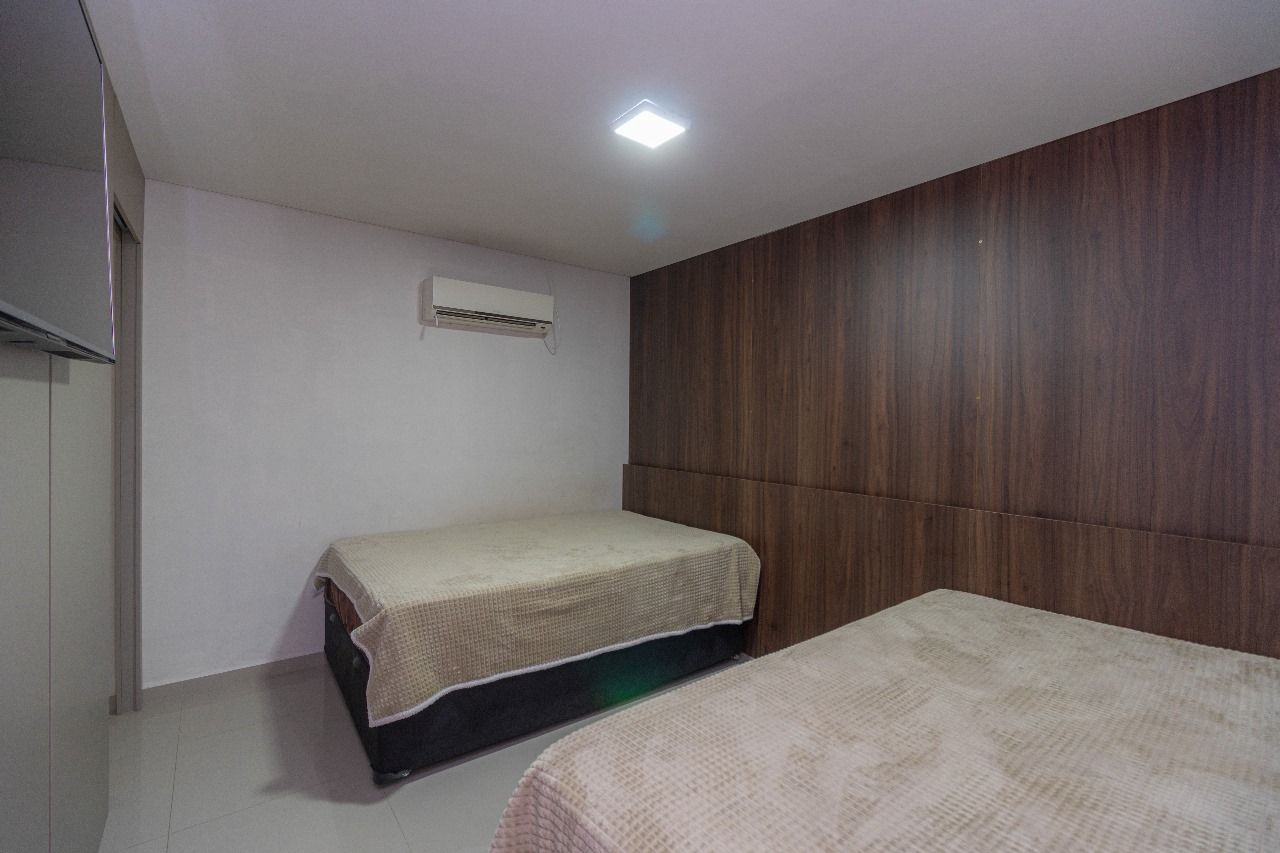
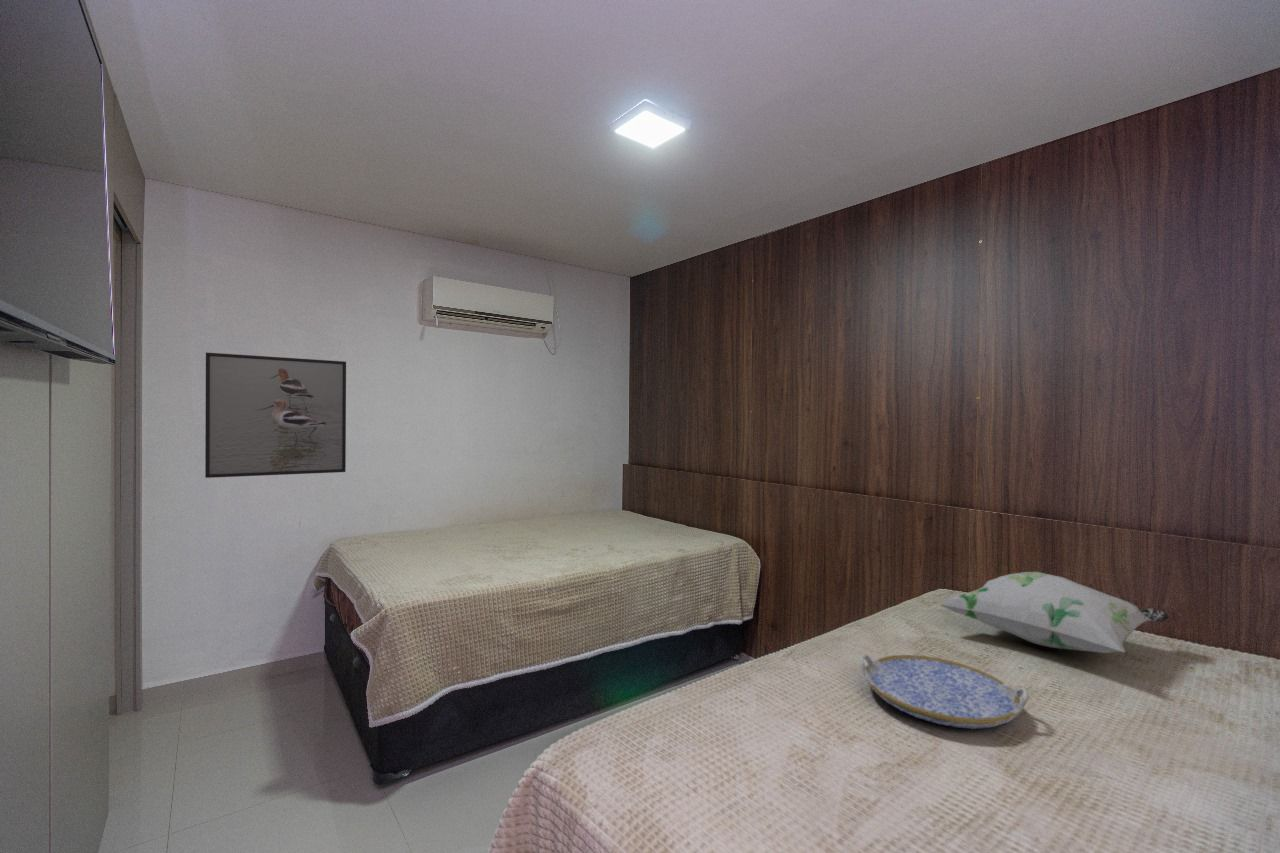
+ decorative pillow [939,571,1171,654]
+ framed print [204,352,347,479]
+ serving tray [859,654,1030,730]
